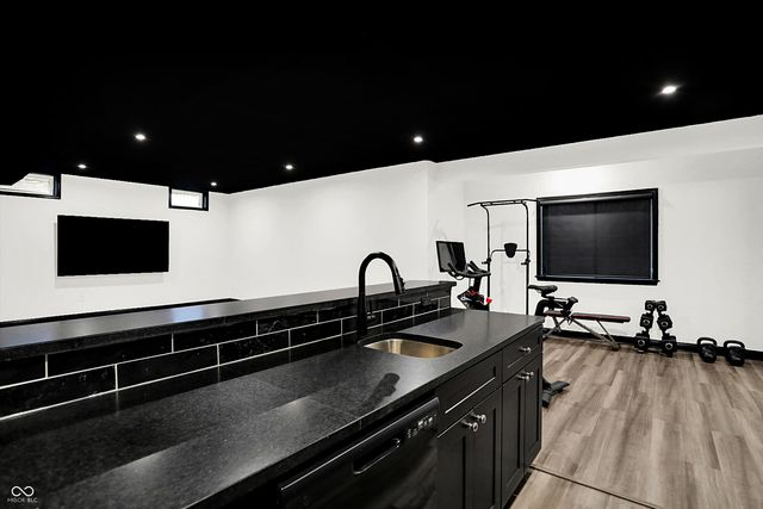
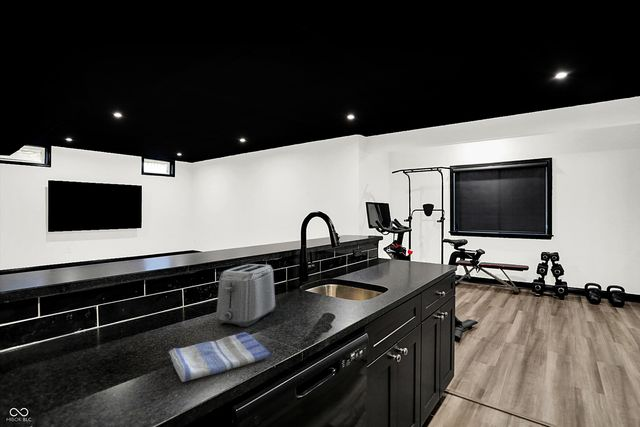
+ dish towel [168,332,272,383]
+ toaster [215,263,276,328]
